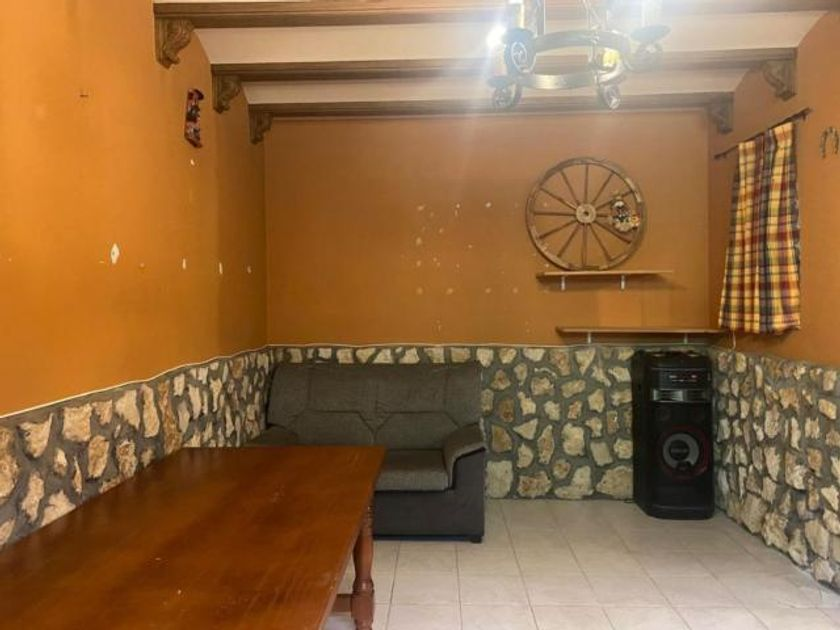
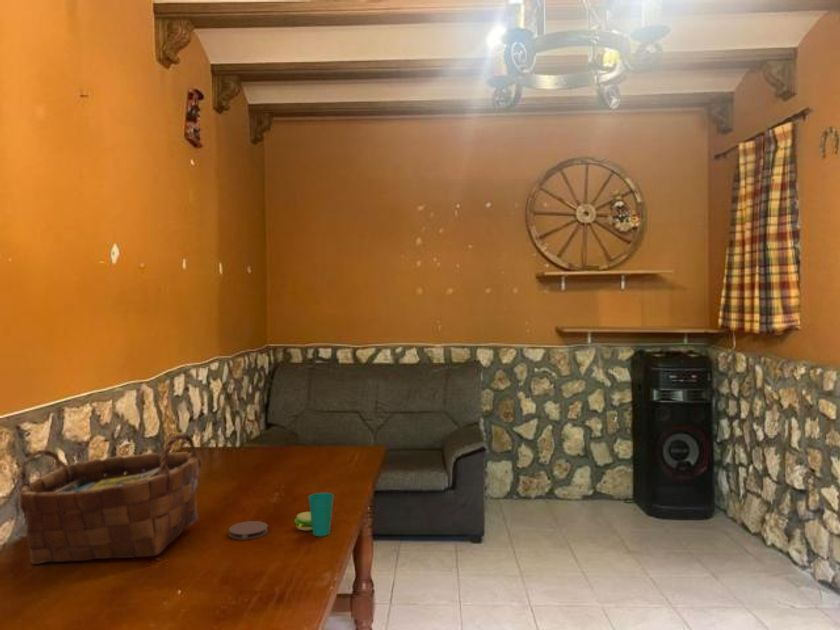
+ coaster [228,520,269,541]
+ cup [294,492,335,537]
+ woven basket [18,433,202,565]
